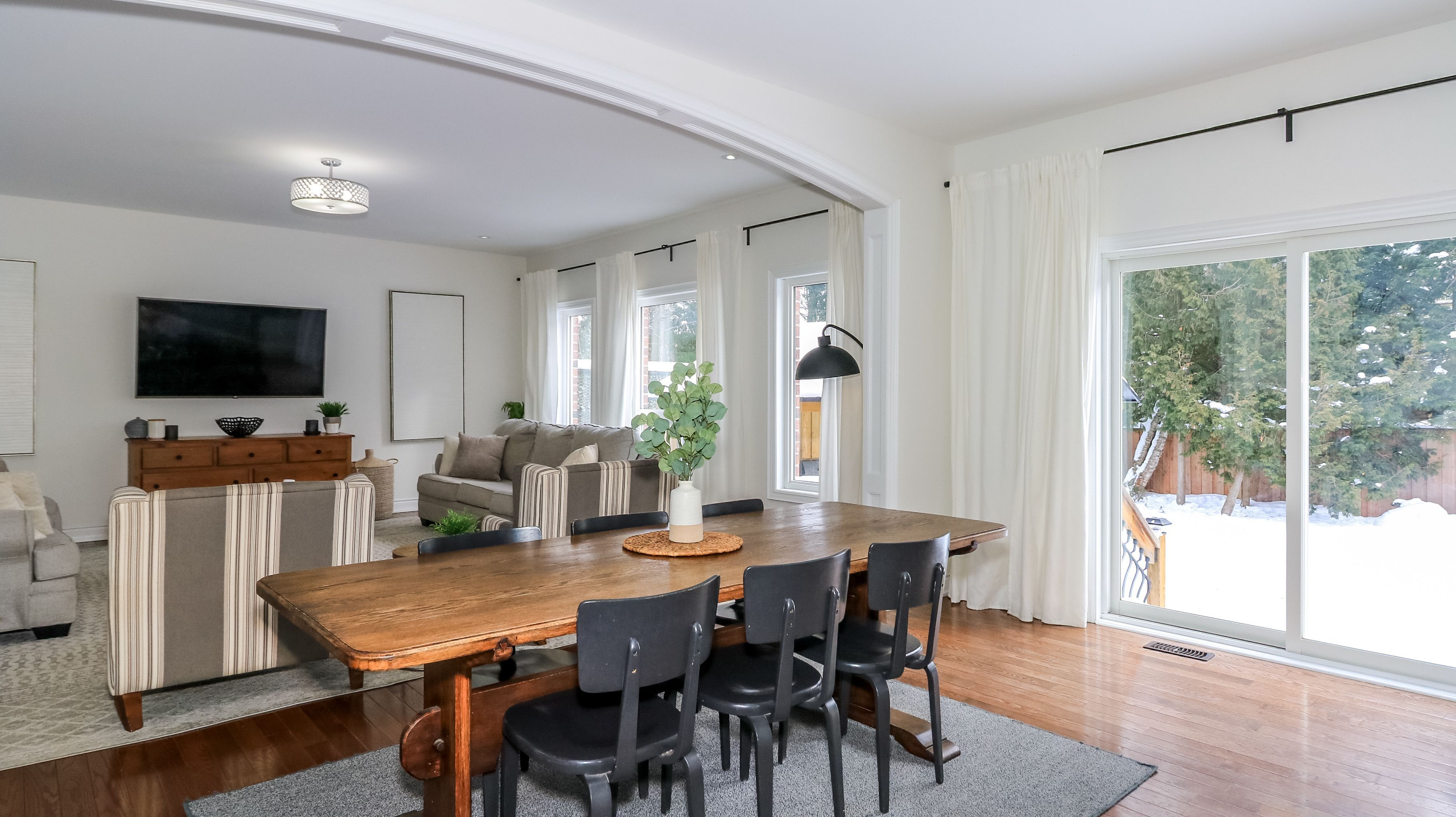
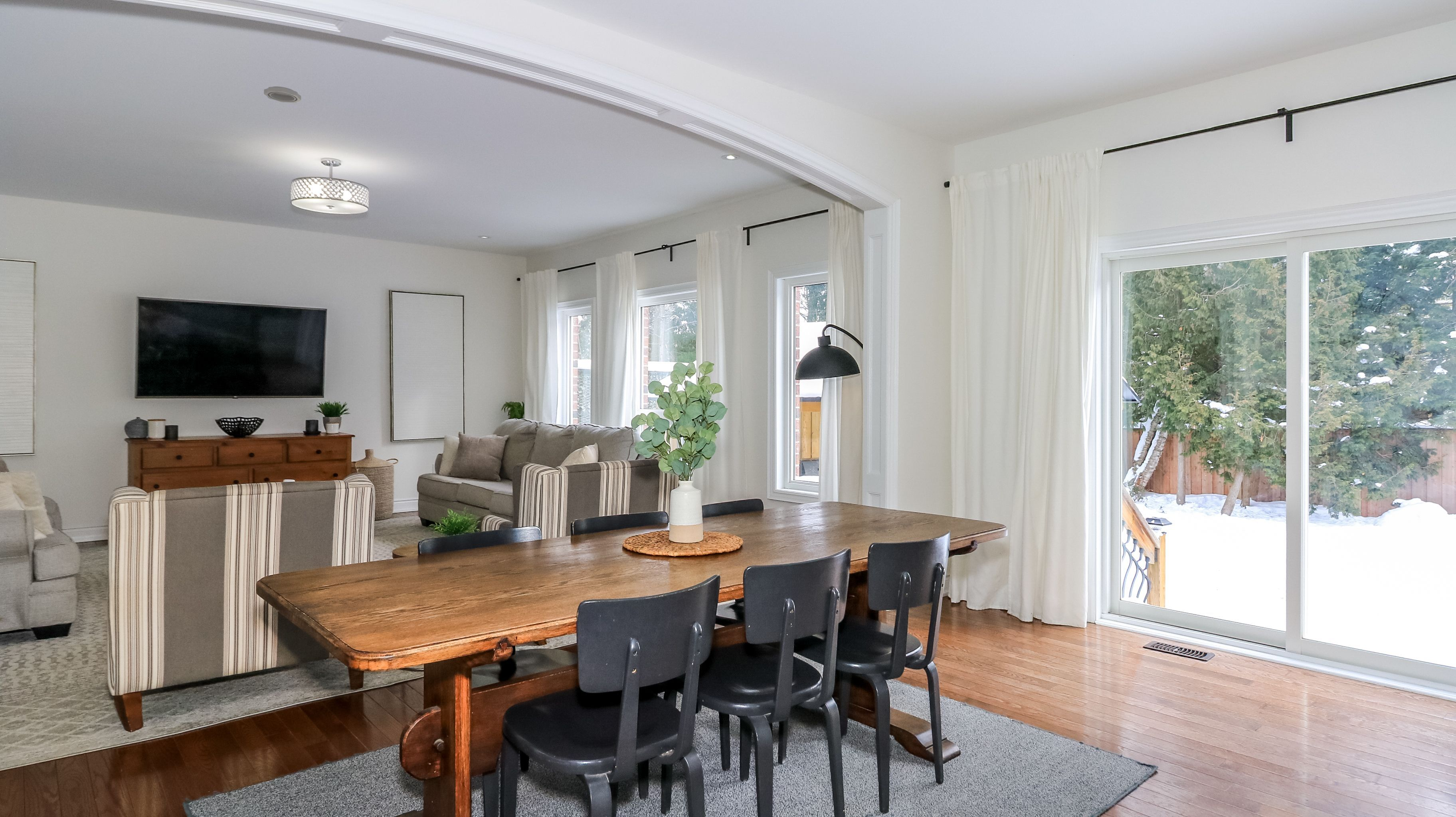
+ smoke detector [263,86,301,103]
